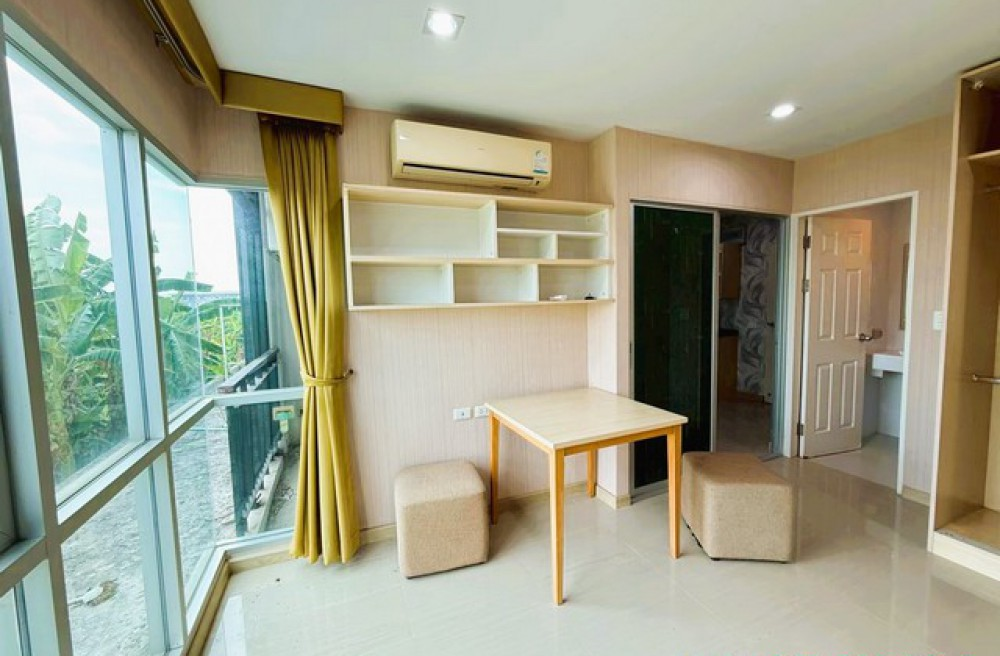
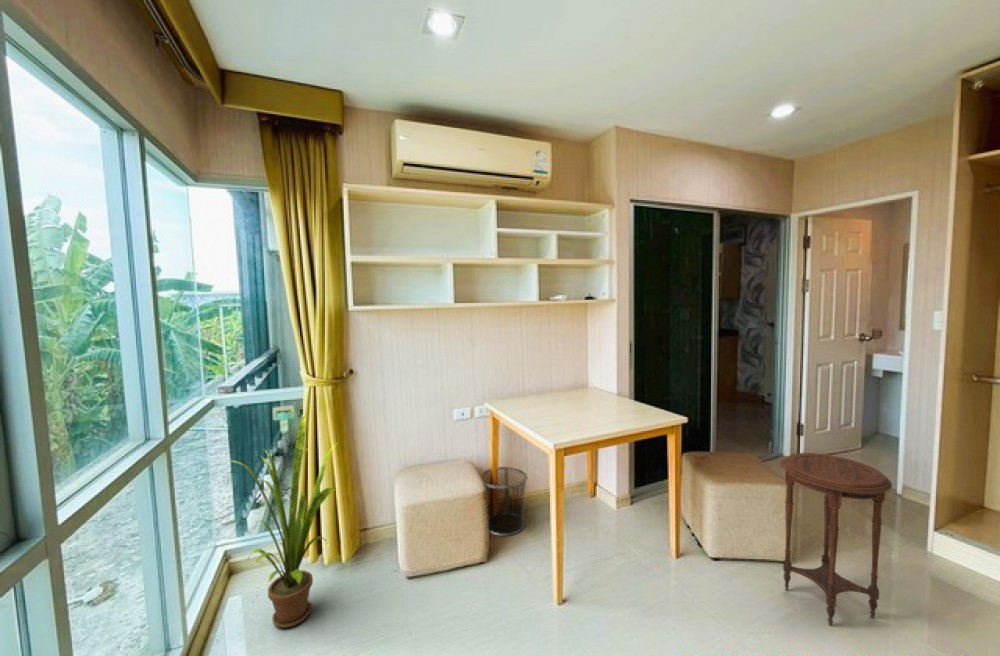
+ waste bin [480,466,528,537]
+ house plant [225,415,339,629]
+ side table [779,452,893,627]
